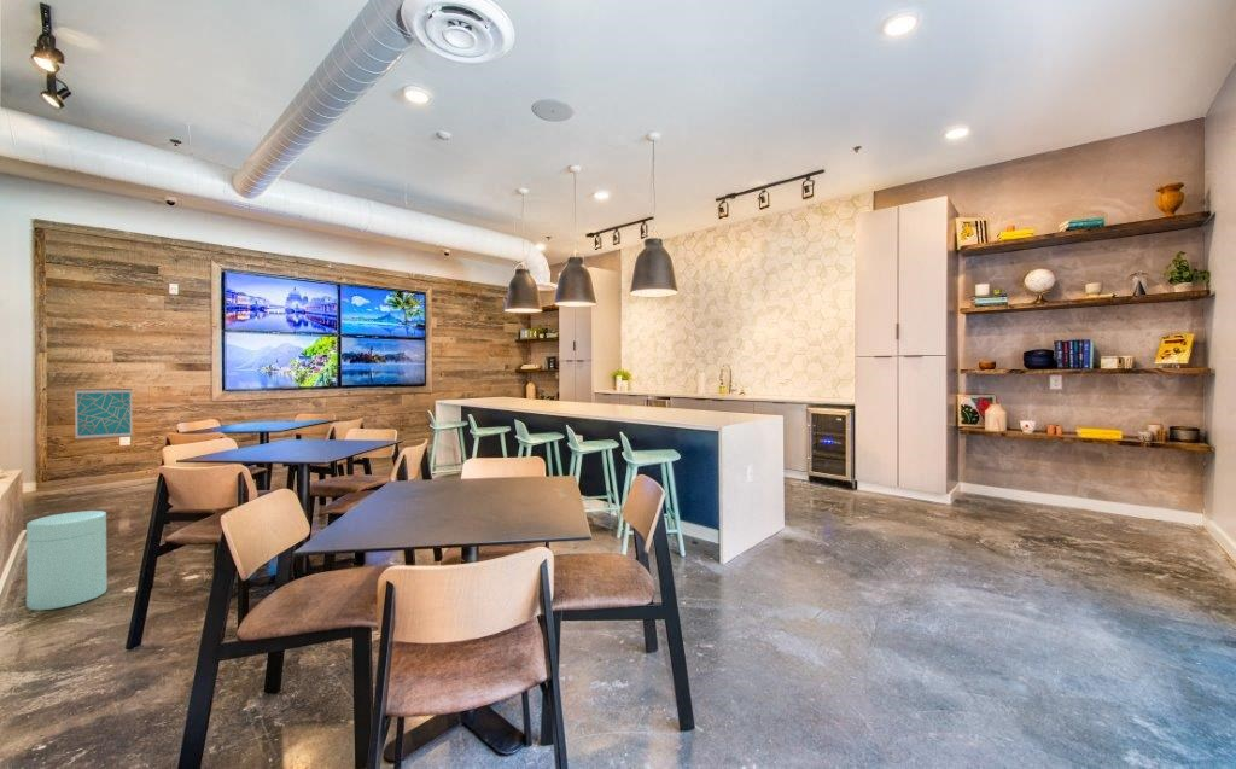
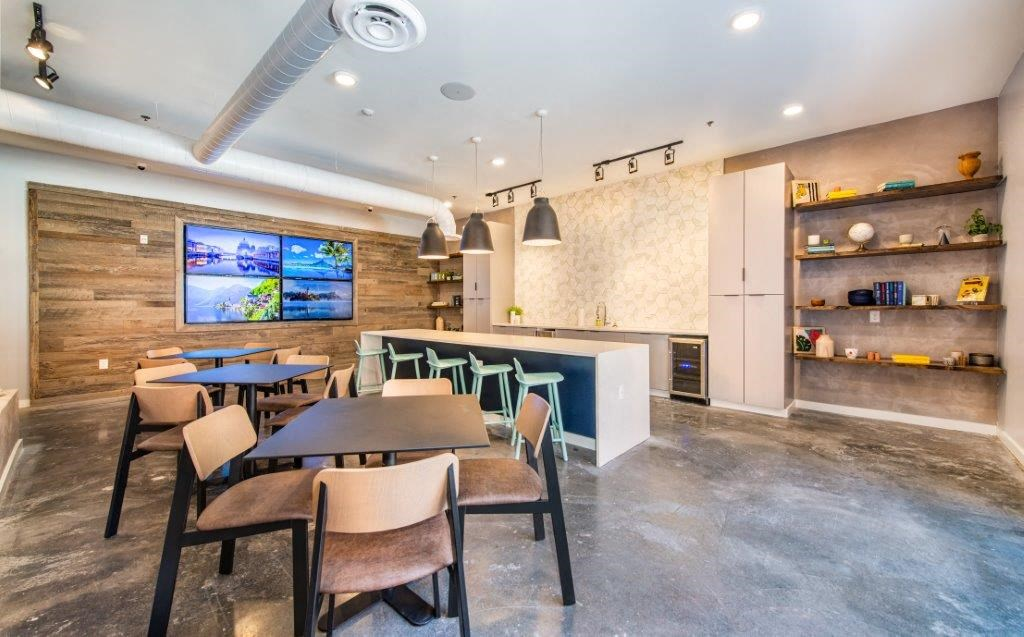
- wall art [74,388,134,441]
- trash can [19,509,109,611]
